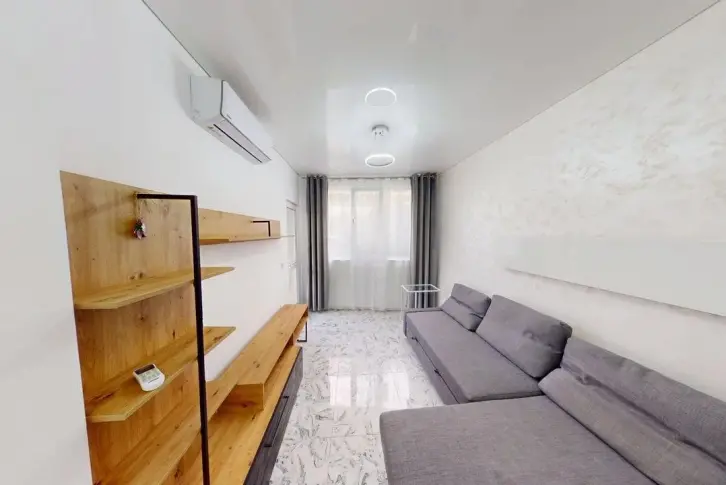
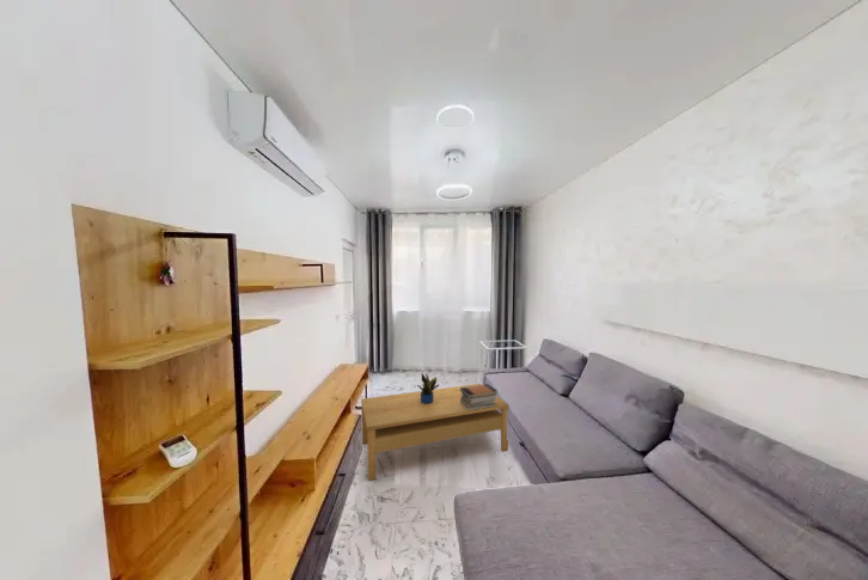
+ coffee table [360,383,511,482]
+ book stack [460,383,499,410]
+ potted plant [416,372,441,404]
